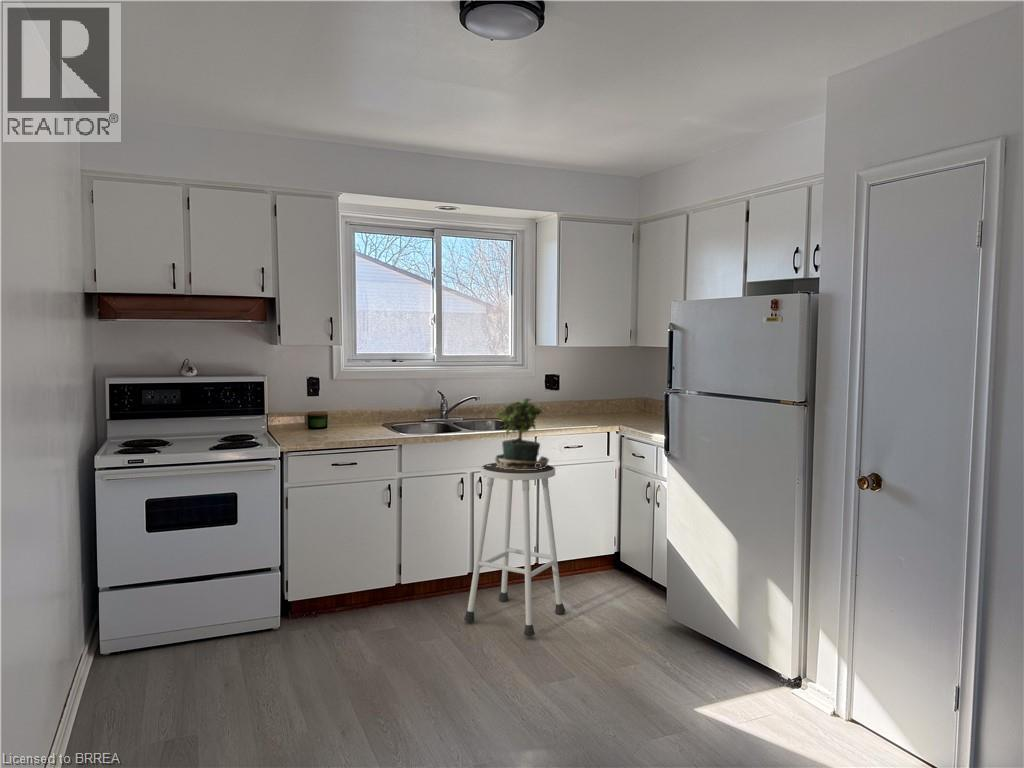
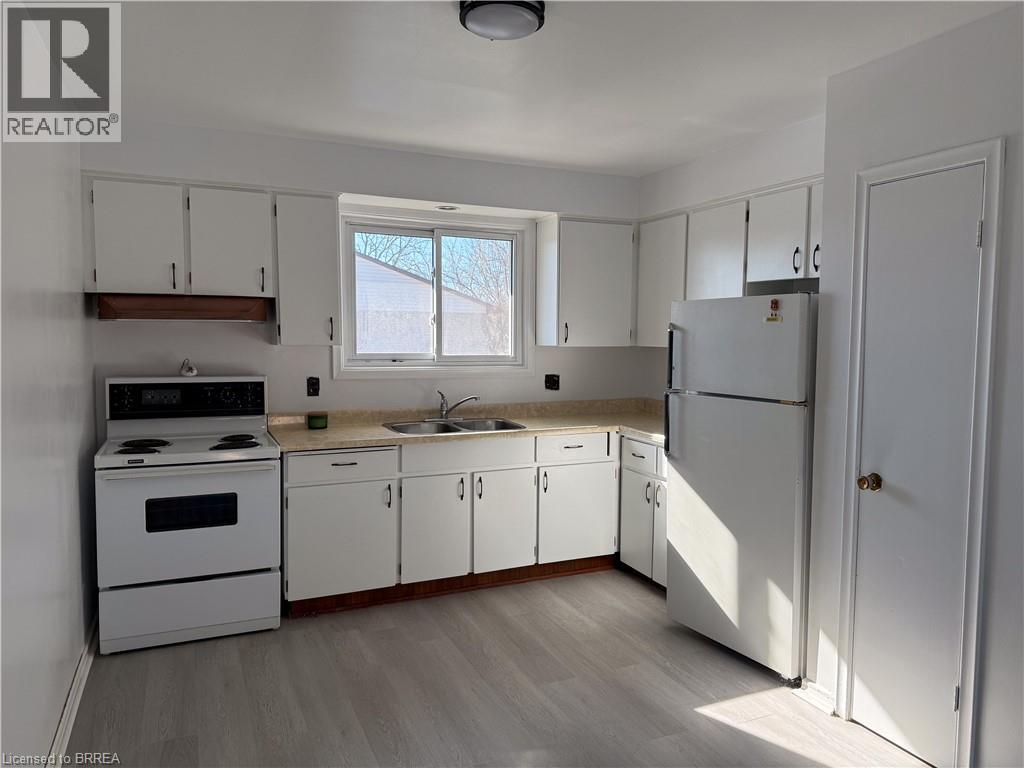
- potted plant [478,396,550,470]
- stool [463,462,566,637]
